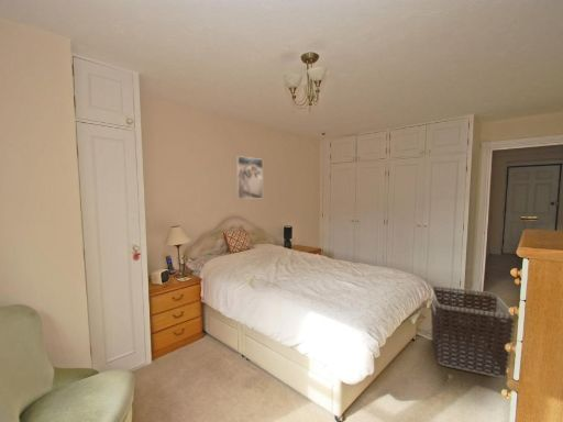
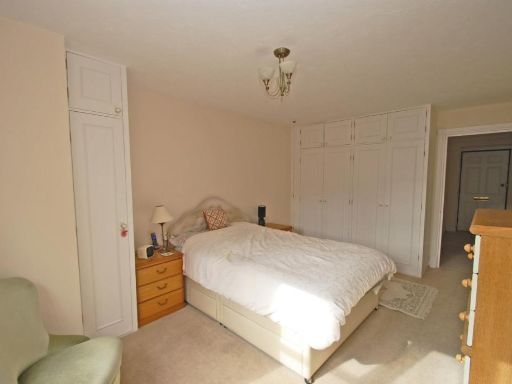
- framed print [235,155,264,200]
- clothes hamper [430,285,516,379]
